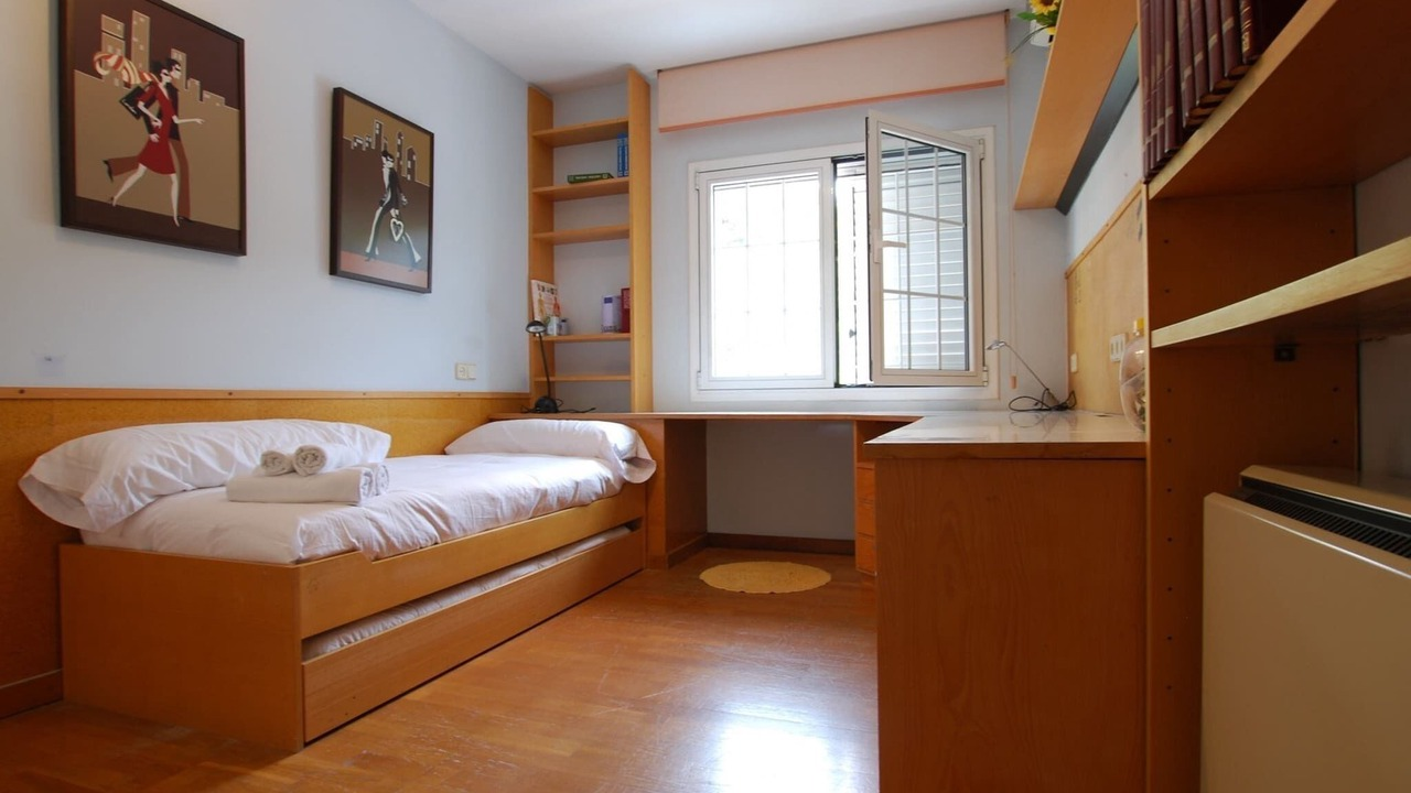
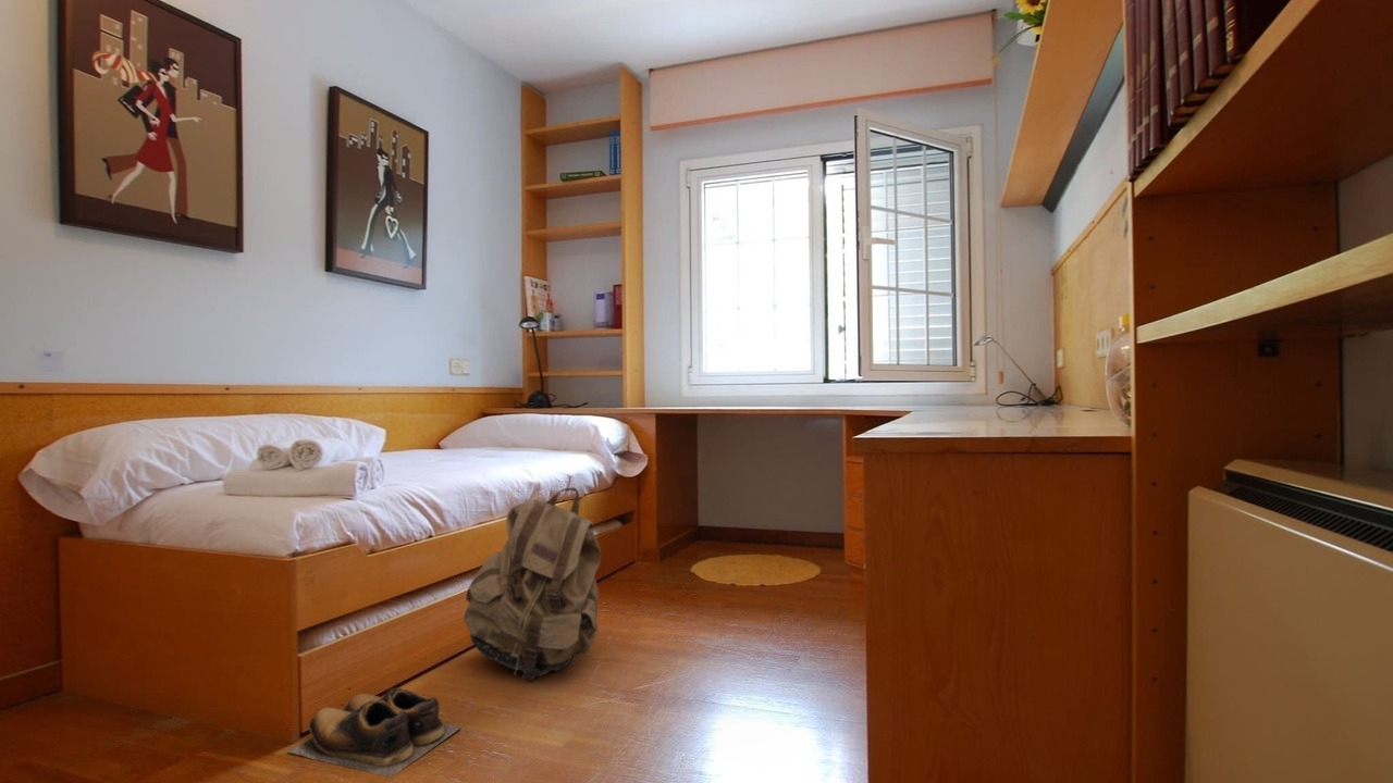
+ shoes [286,686,463,778]
+ backpack [463,486,602,682]
